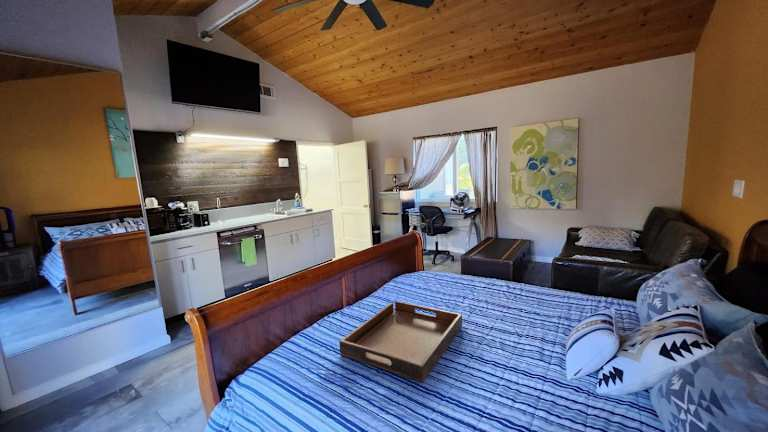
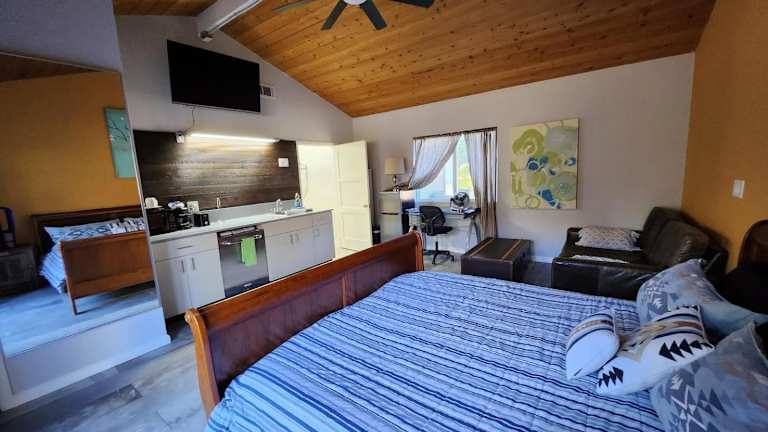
- serving tray [339,300,463,384]
